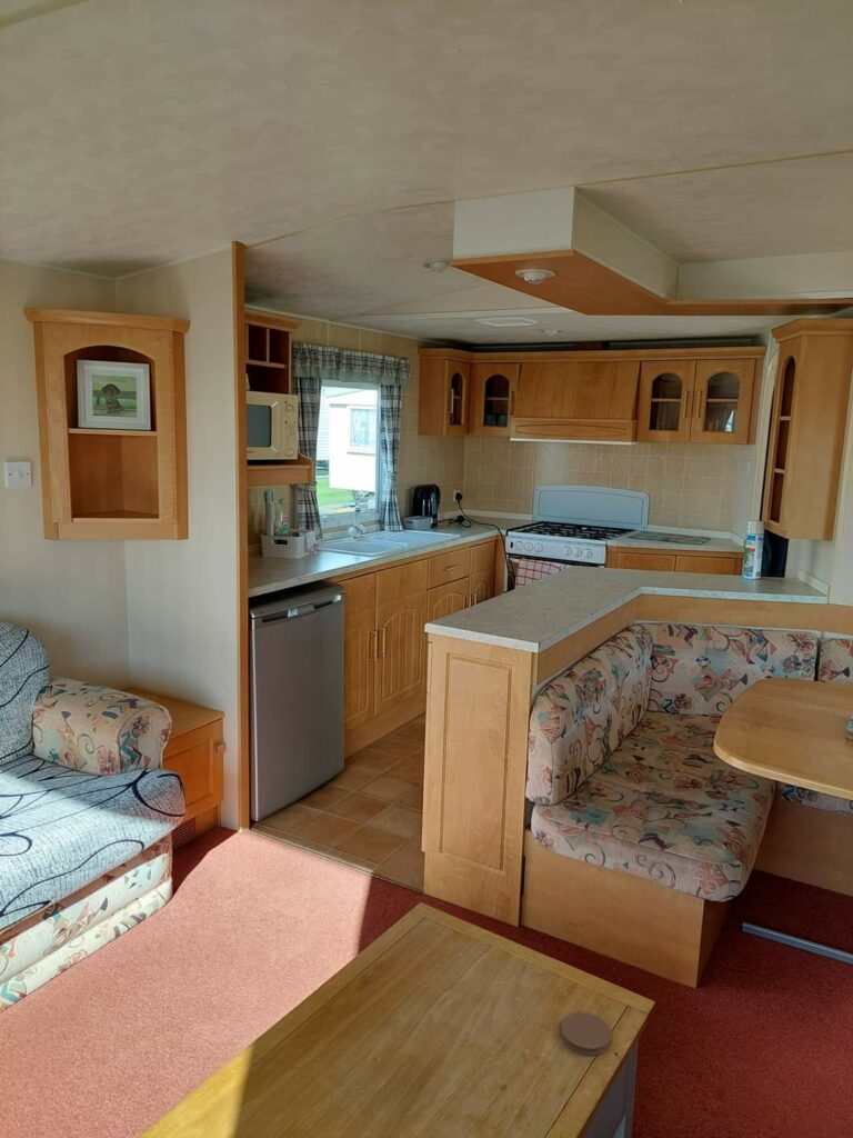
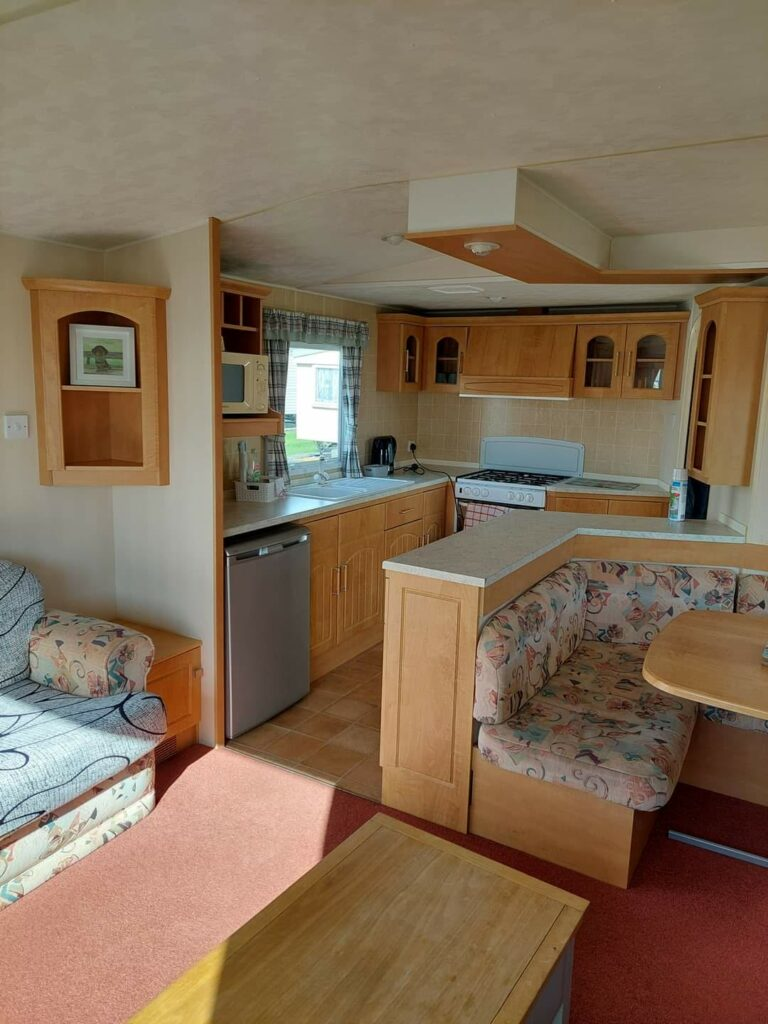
- coaster [560,1011,613,1056]
